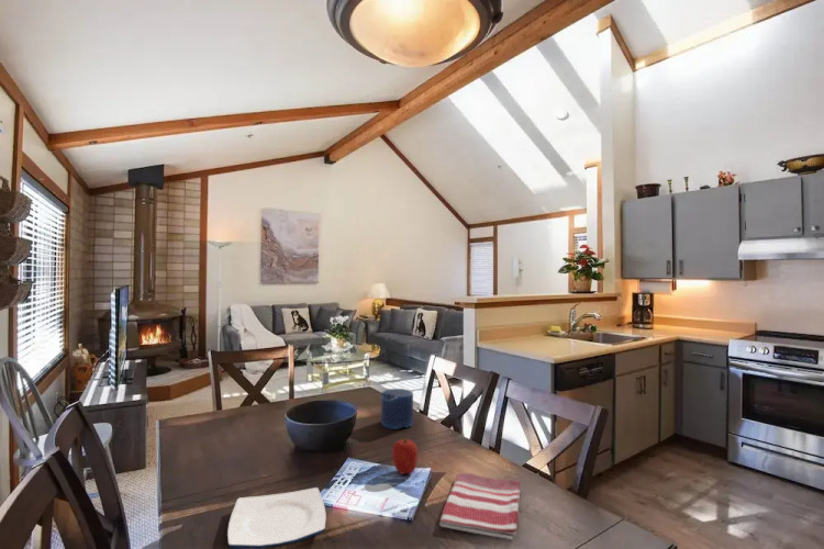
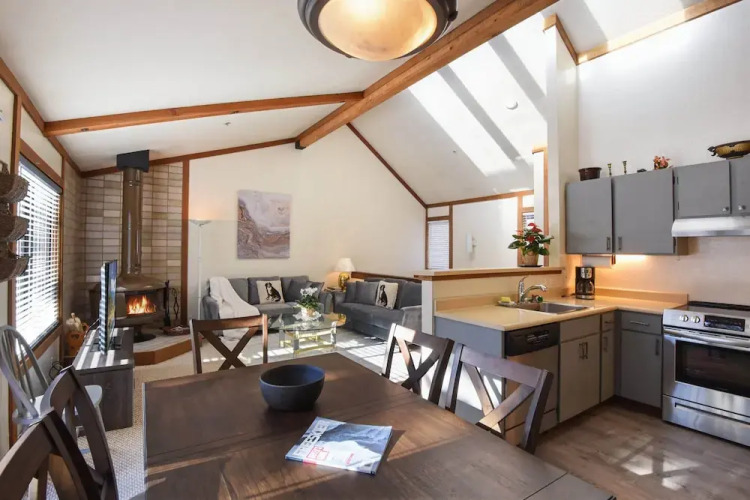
- plate [226,486,327,549]
- dish towel [438,472,522,541]
- candle [380,388,414,430]
- fruit [391,436,419,475]
